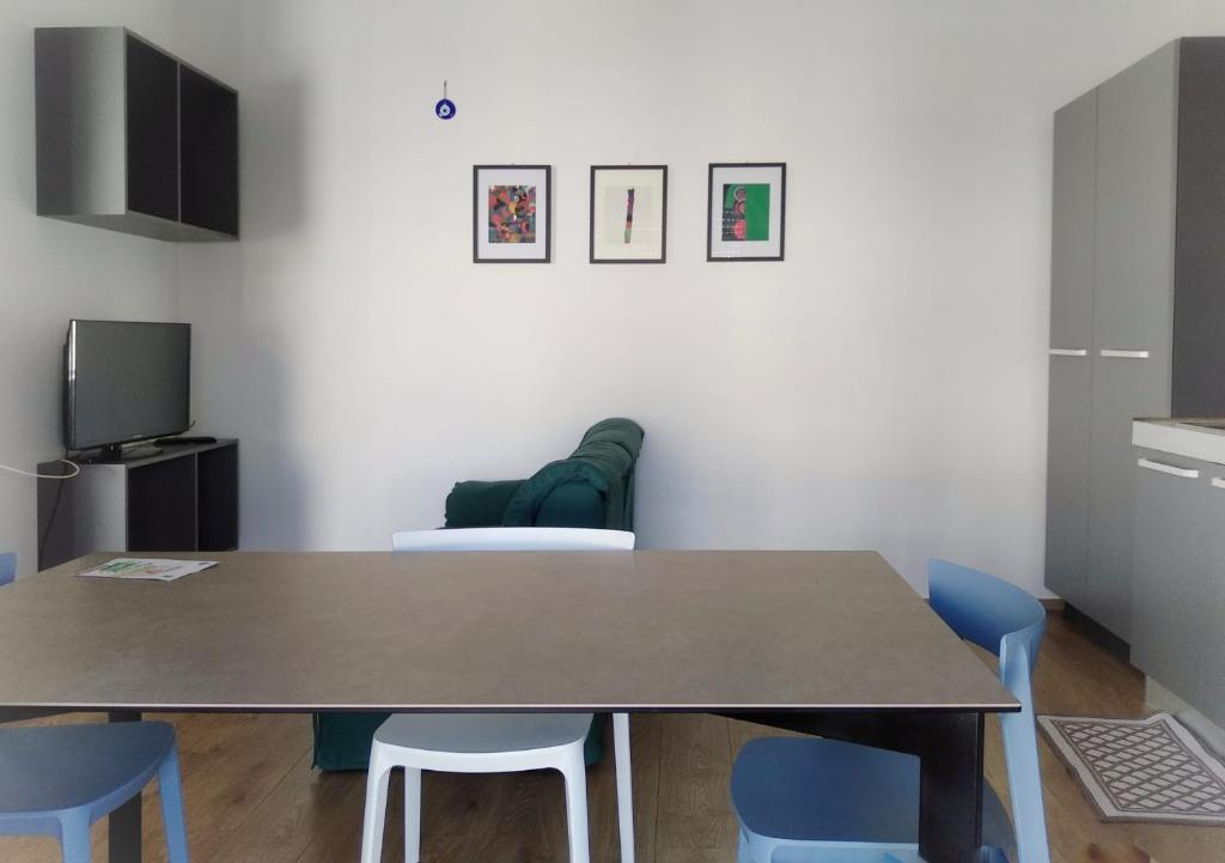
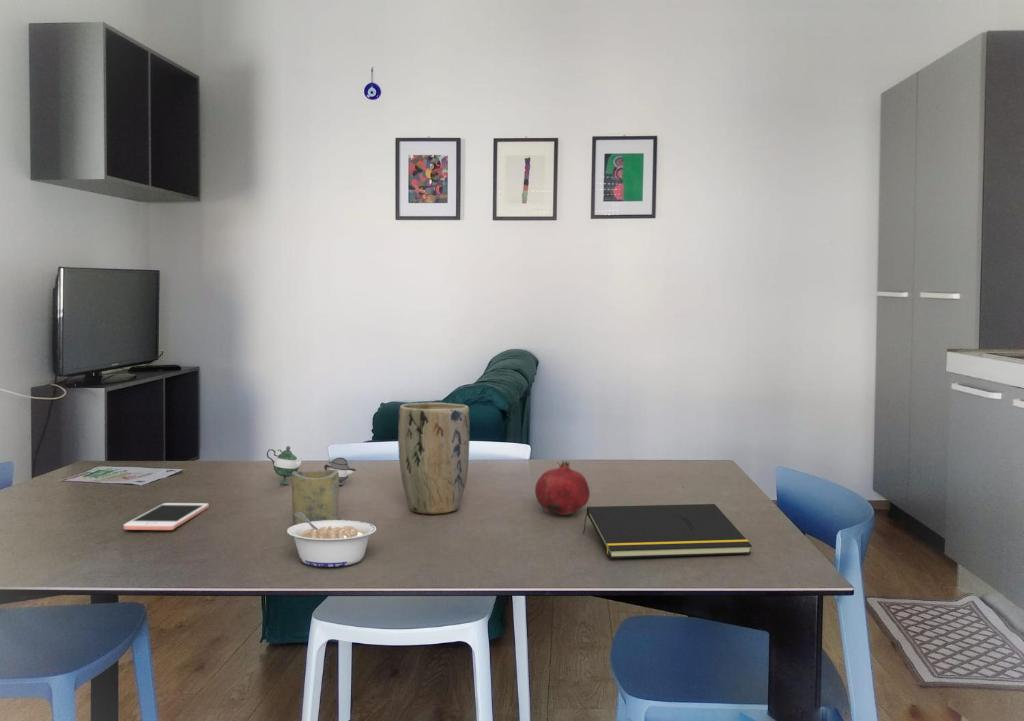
+ cell phone [123,502,210,531]
+ fruit [534,460,591,516]
+ plant pot [397,402,471,515]
+ legume [286,512,377,568]
+ cup [291,469,340,526]
+ notepad [582,503,753,559]
+ teapot [266,445,357,486]
